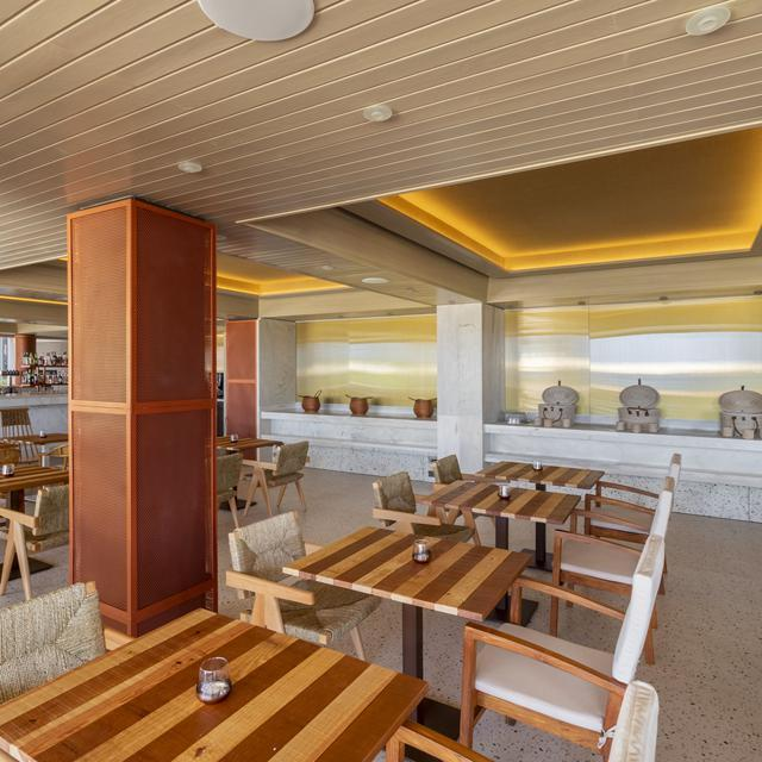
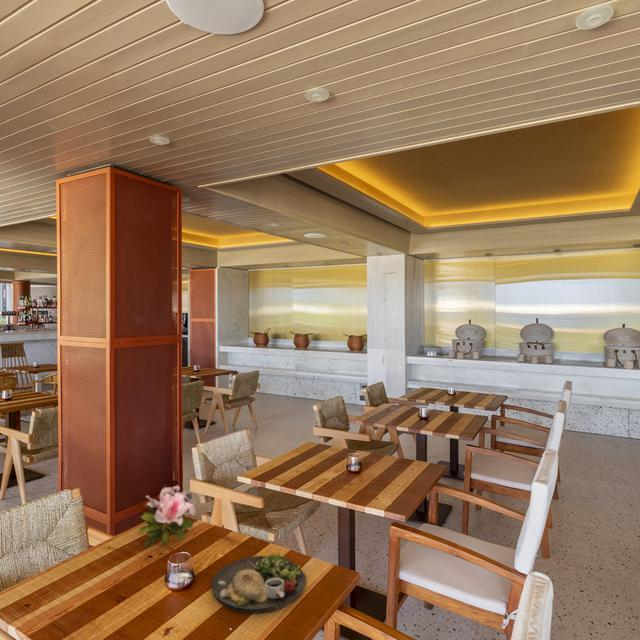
+ dinner plate [211,552,307,615]
+ flower [135,484,197,548]
